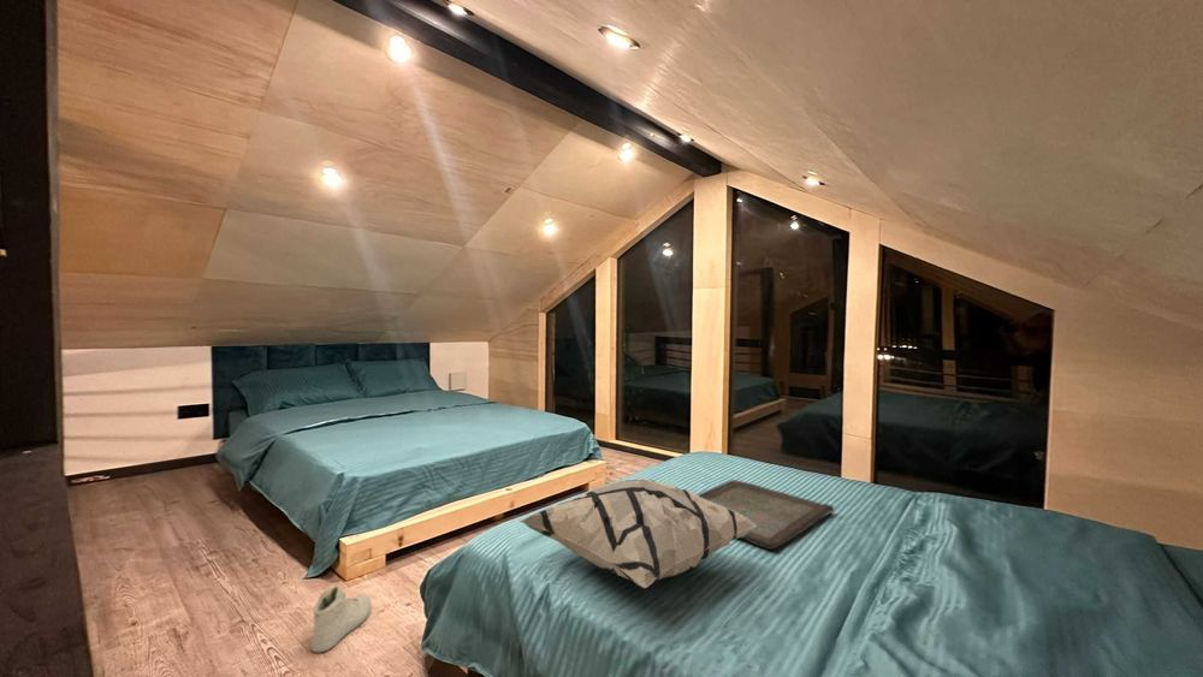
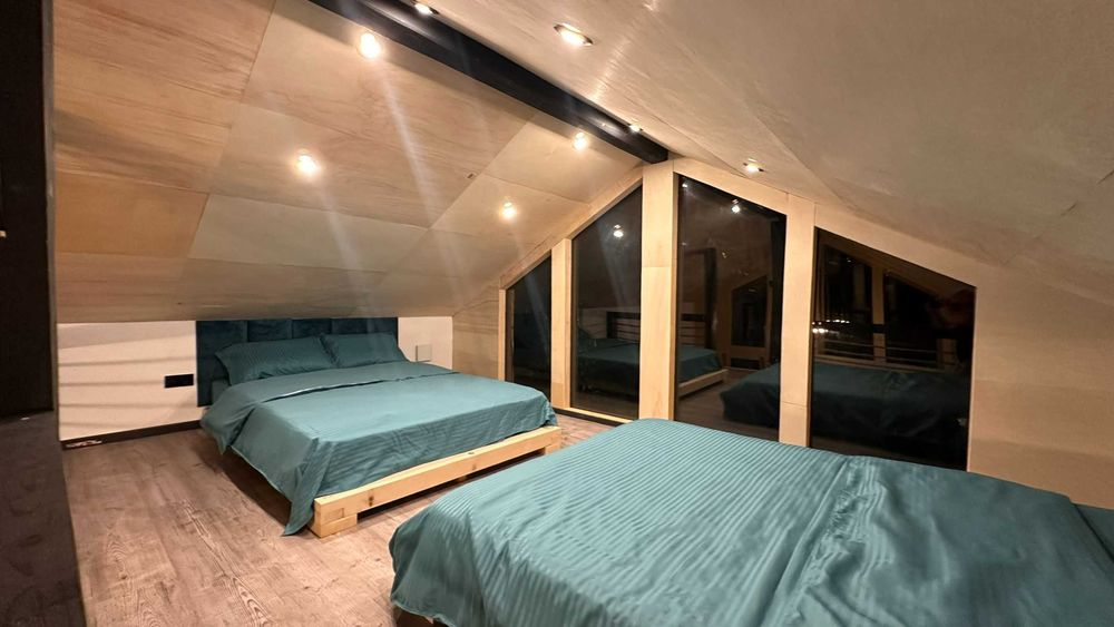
- sneaker [310,584,373,653]
- decorative pillow [517,479,757,589]
- serving tray [697,479,835,551]
